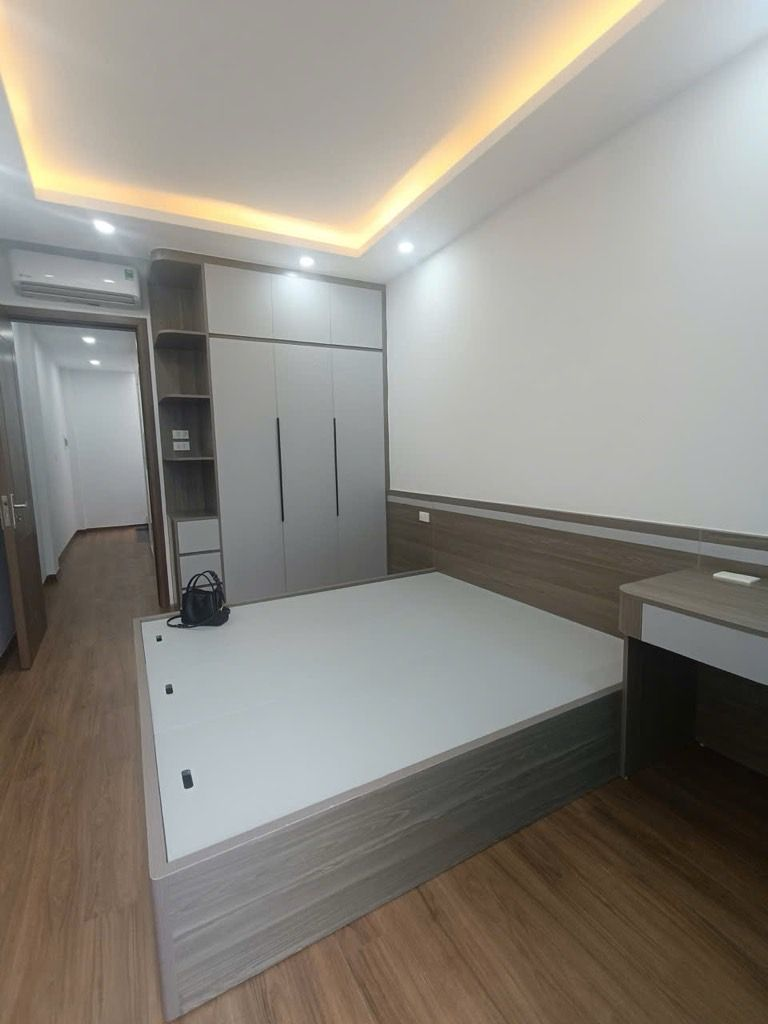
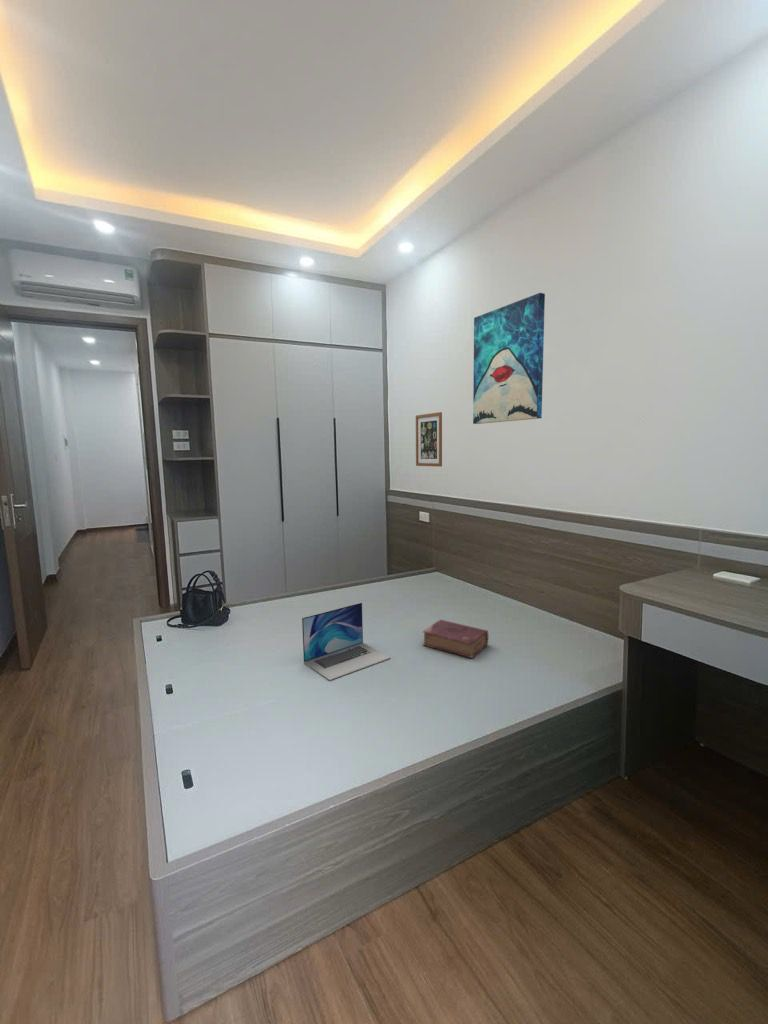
+ wall art [415,411,443,468]
+ wall art [472,292,546,425]
+ laptop [301,602,392,682]
+ book [422,619,489,659]
